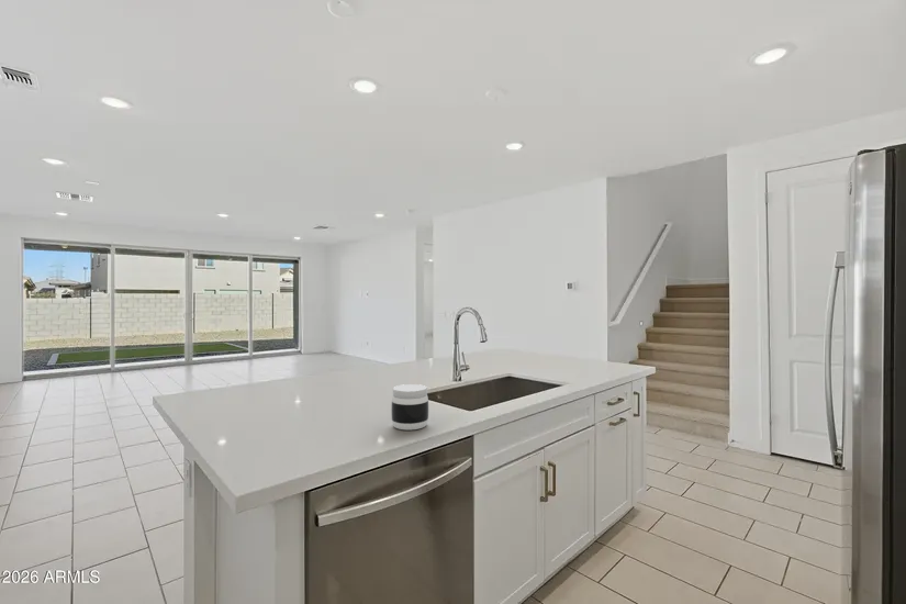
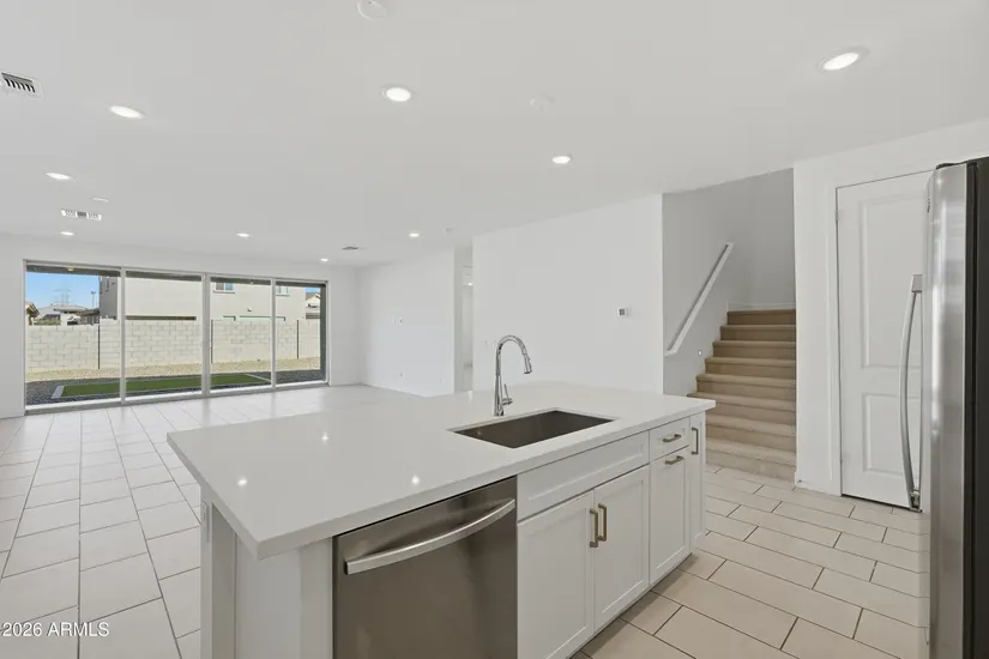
- jar [390,383,429,430]
